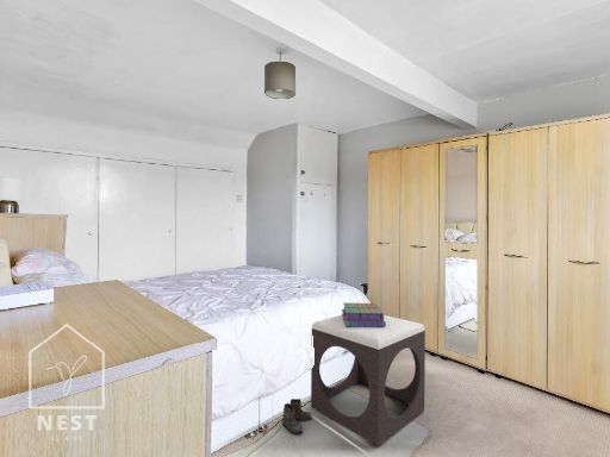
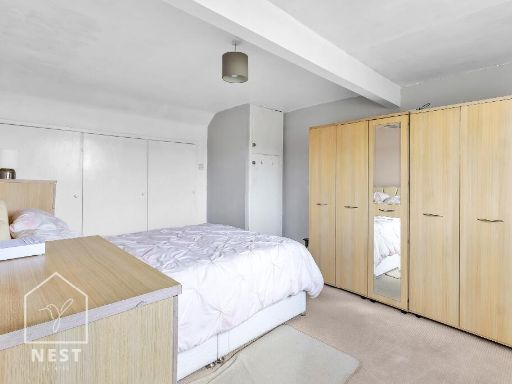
- boots [281,397,312,434]
- footstool [310,314,427,446]
- stack of books [341,301,386,327]
